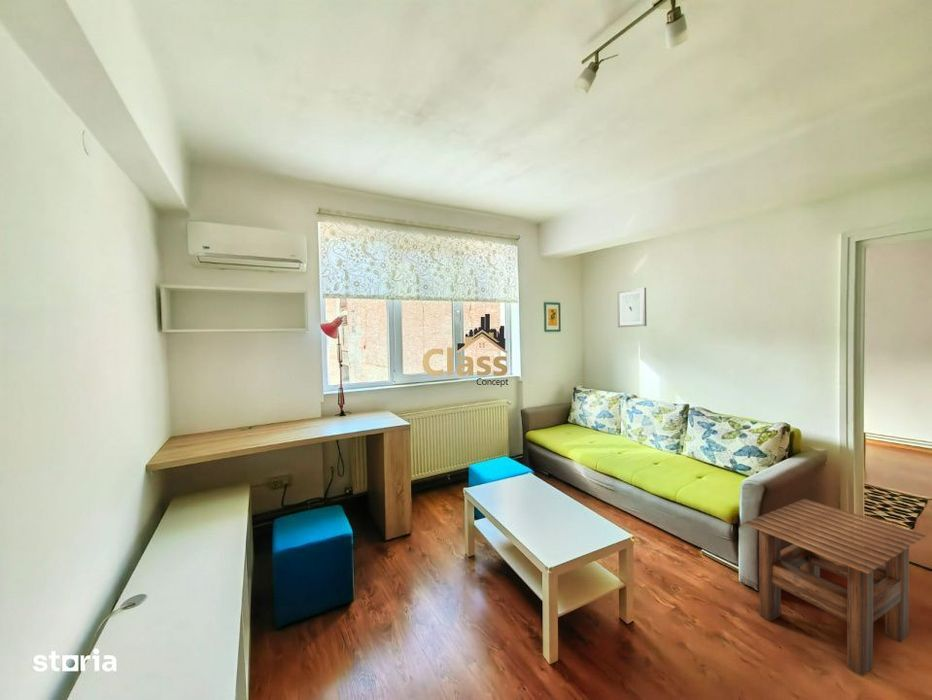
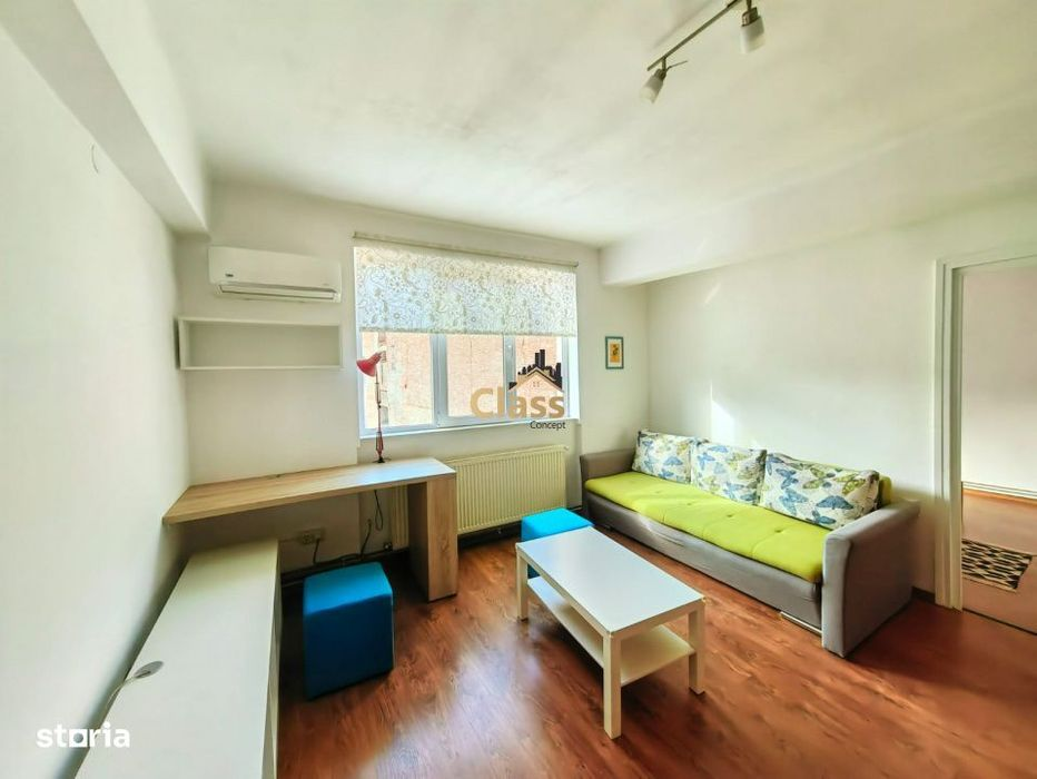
- wall art [616,287,648,328]
- side table [742,498,927,677]
